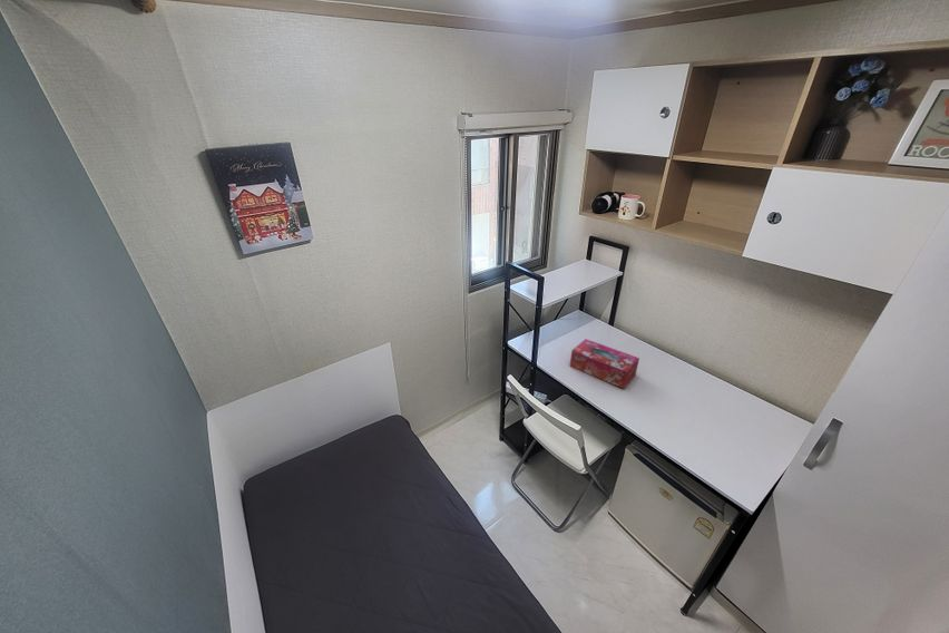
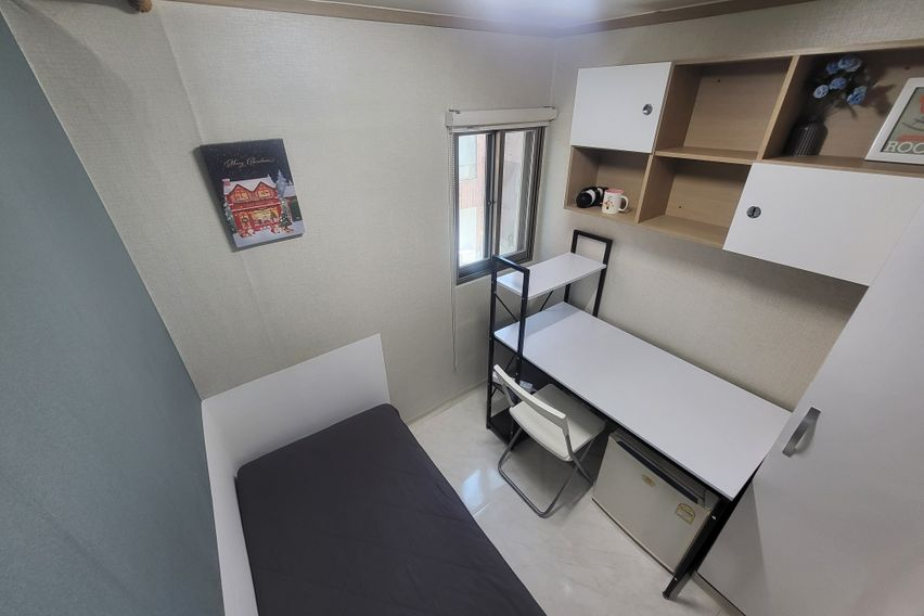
- tissue box [569,338,640,390]
